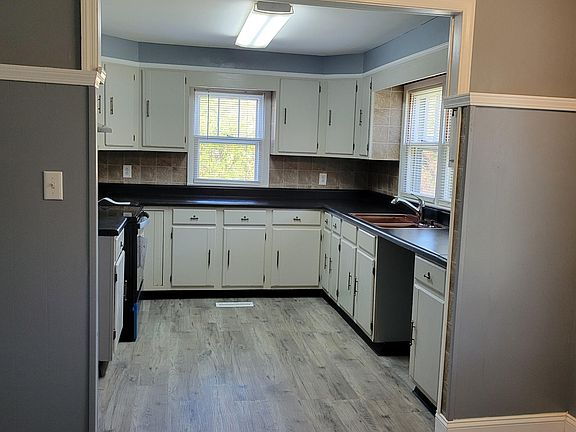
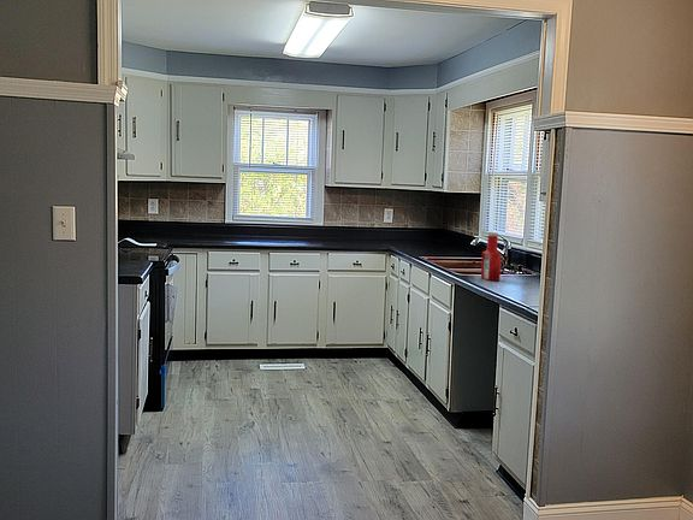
+ soap bottle [480,231,503,282]
